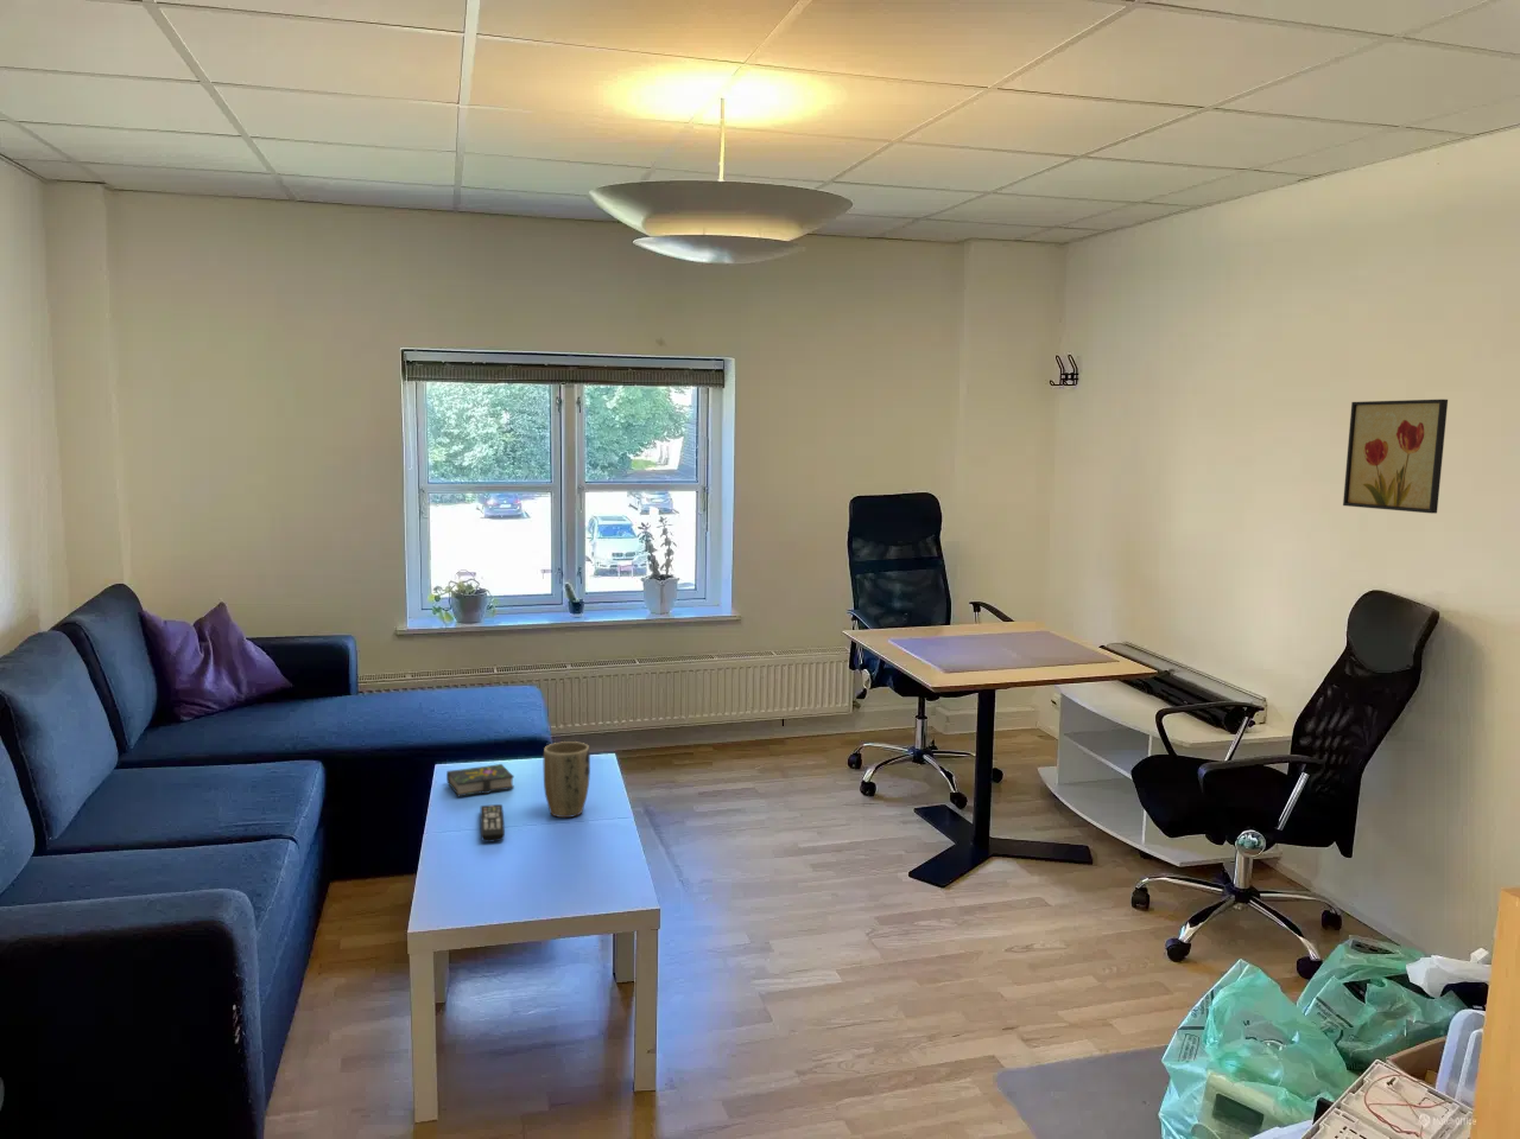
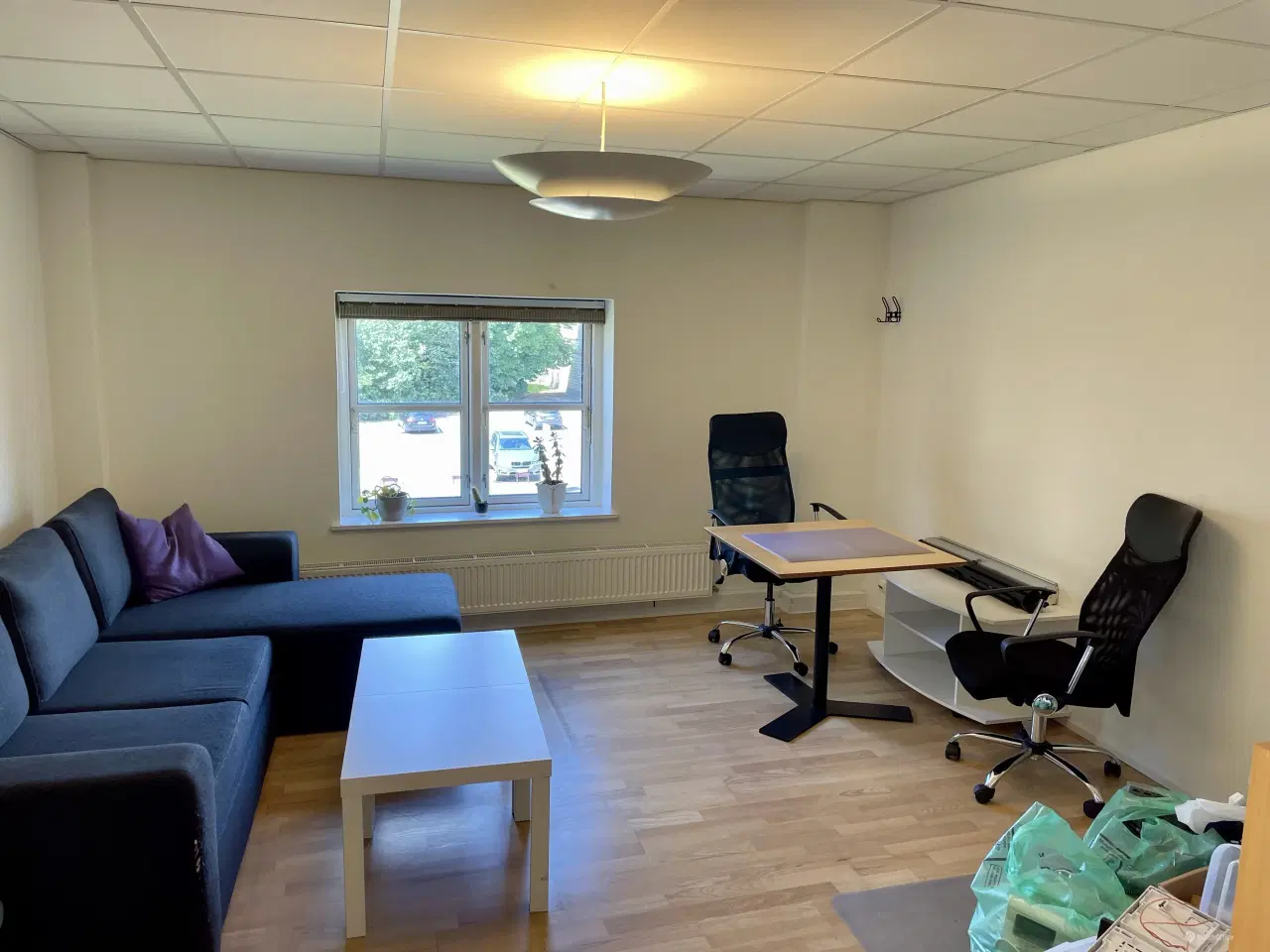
- remote control [480,803,506,843]
- book [445,763,516,797]
- plant pot [542,741,591,818]
- wall art [1342,398,1448,514]
